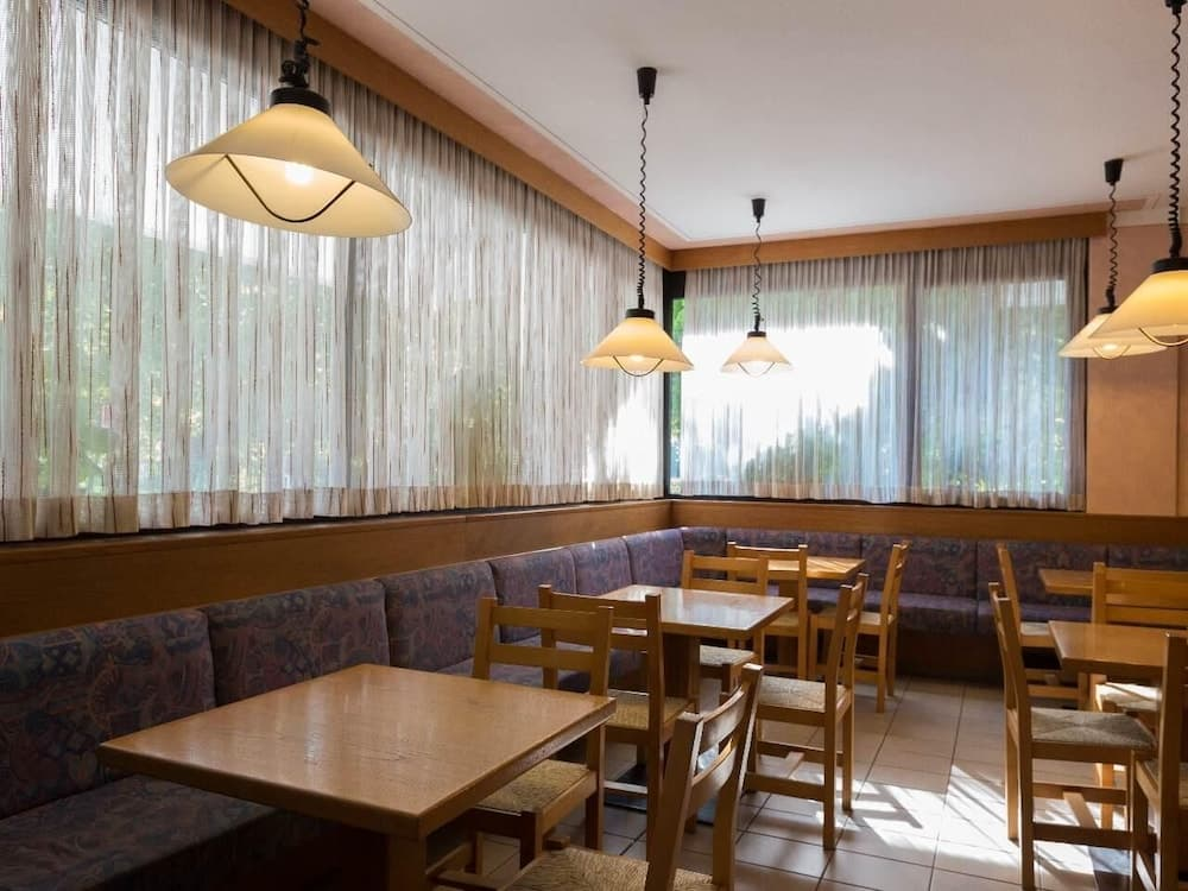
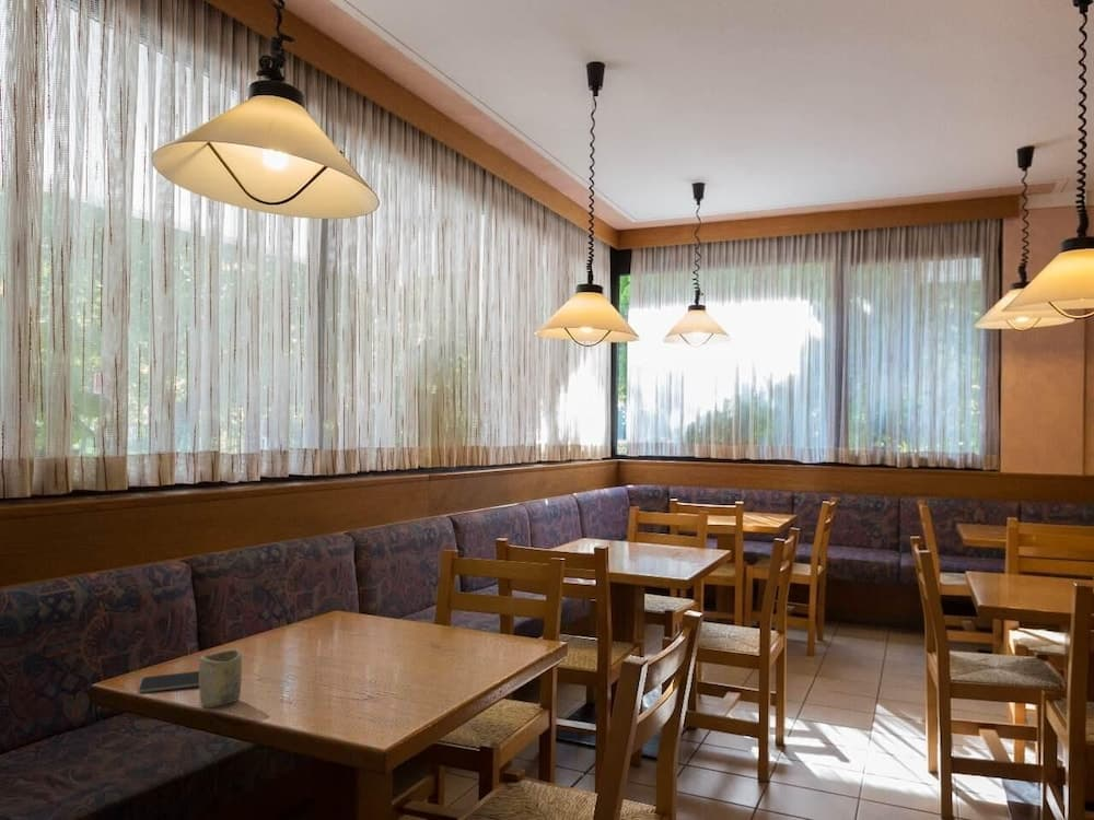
+ smartphone [138,670,199,693]
+ cup [198,648,243,708]
